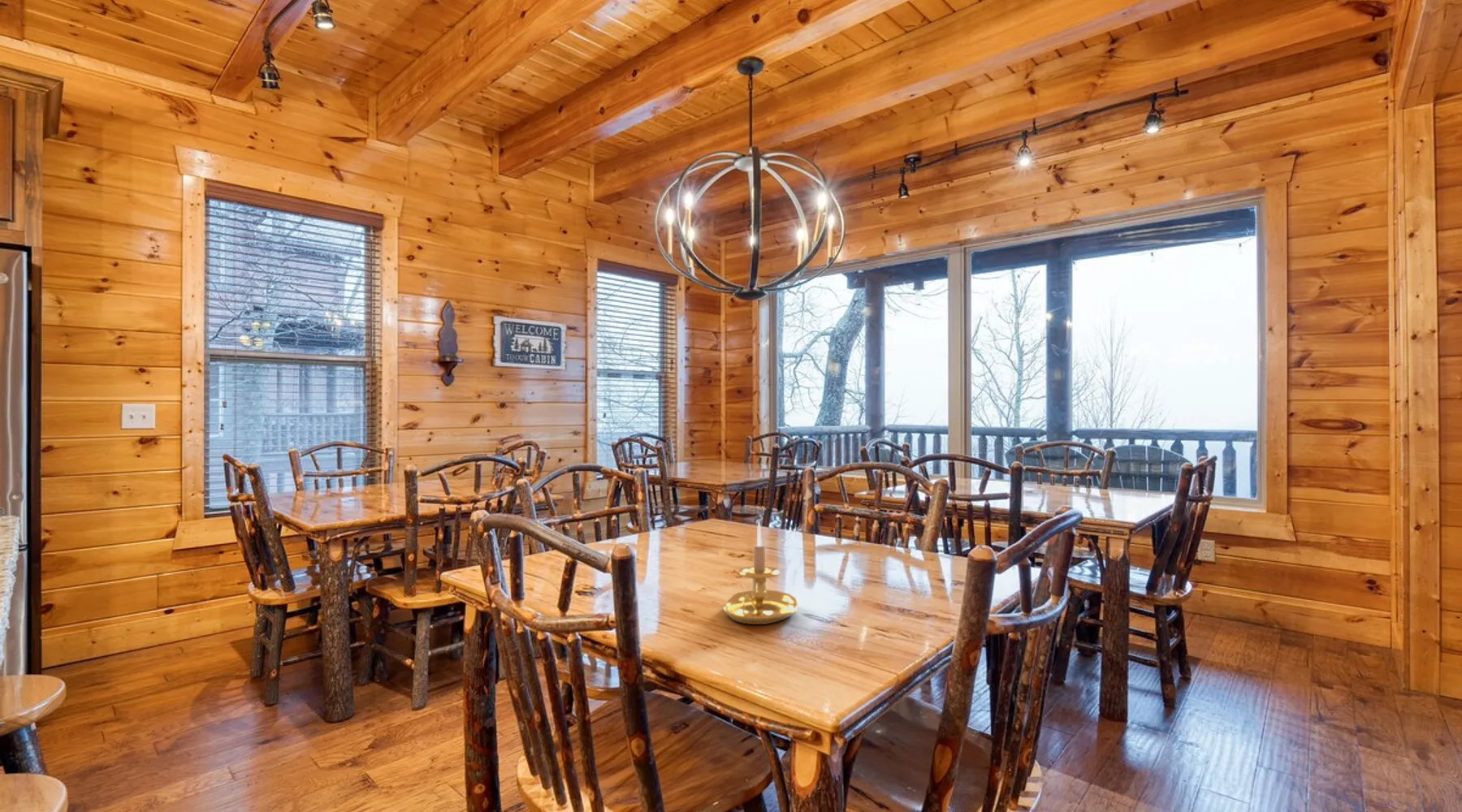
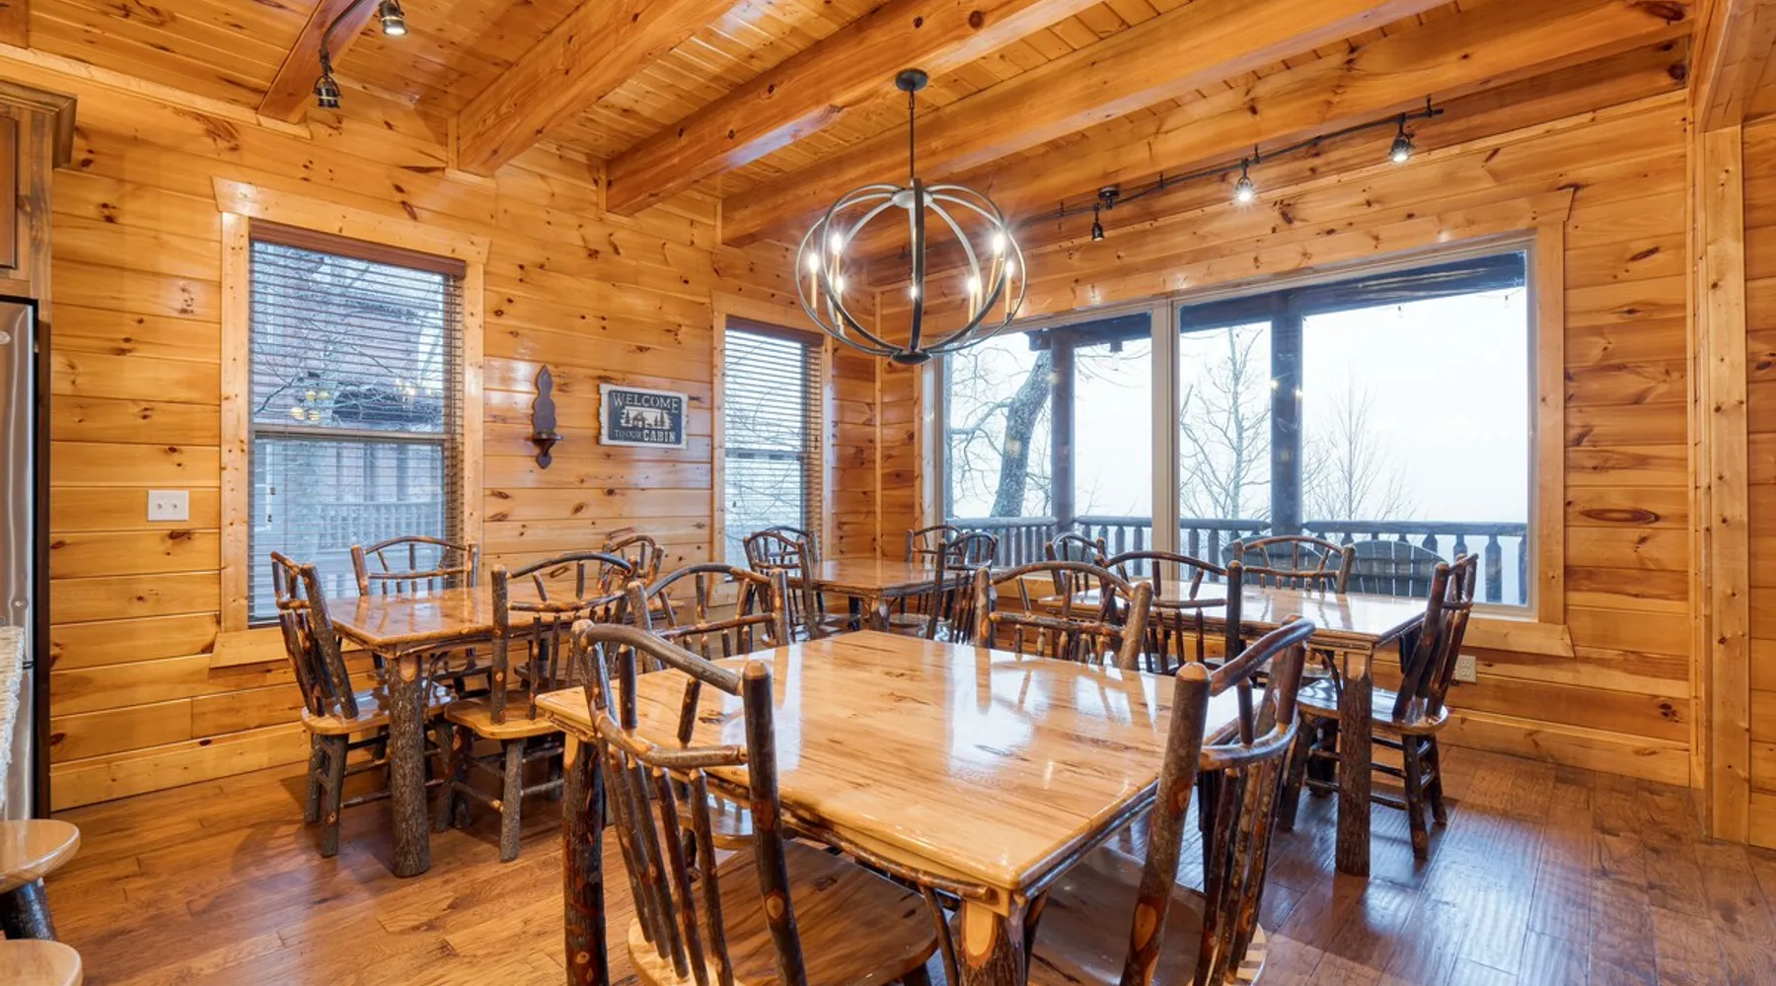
- candle holder [720,520,798,625]
